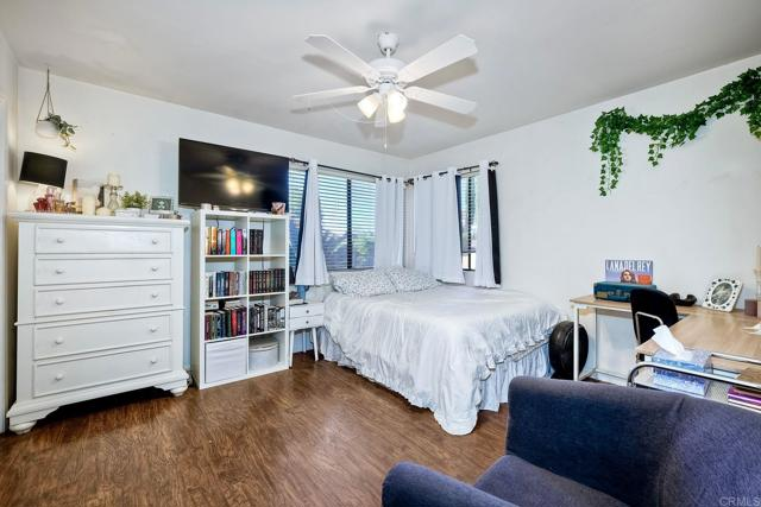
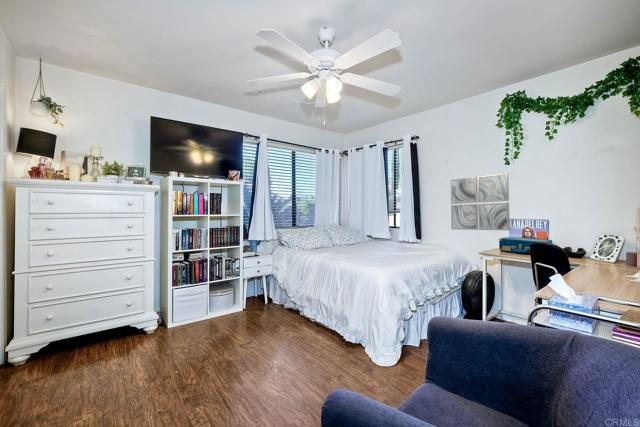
+ wall art [449,172,511,231]
